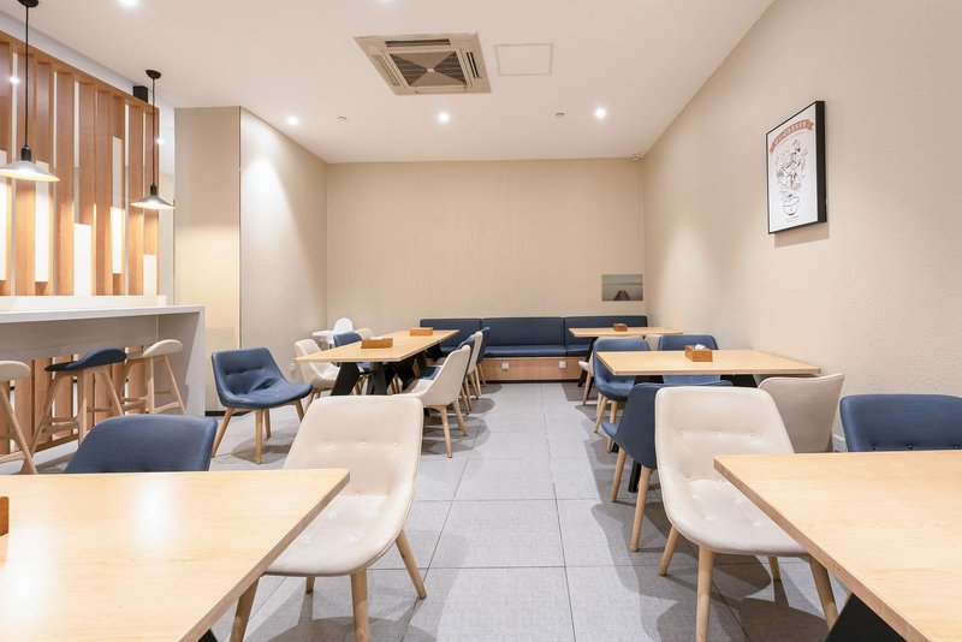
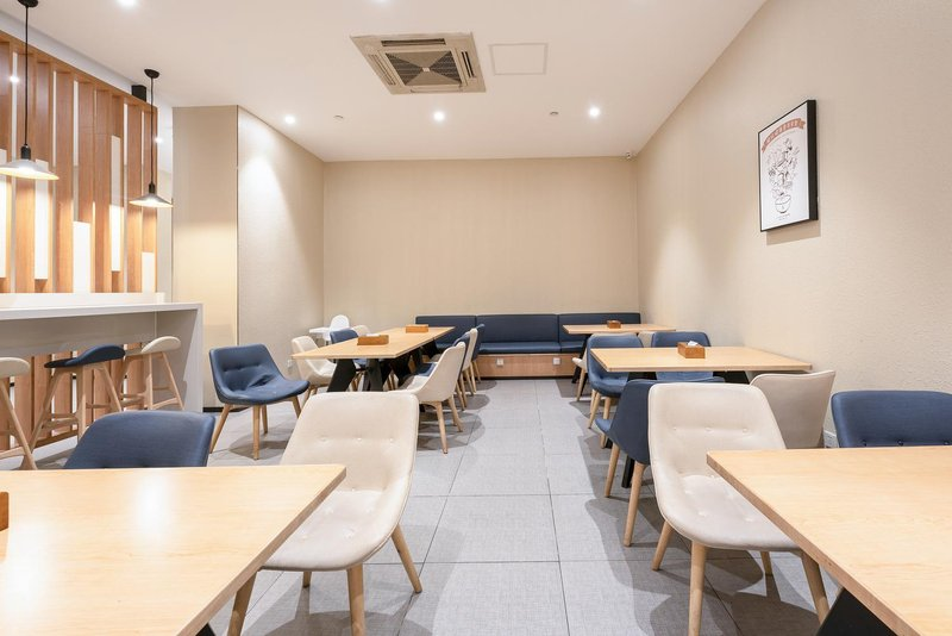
- wall art [600,273,645,303]
